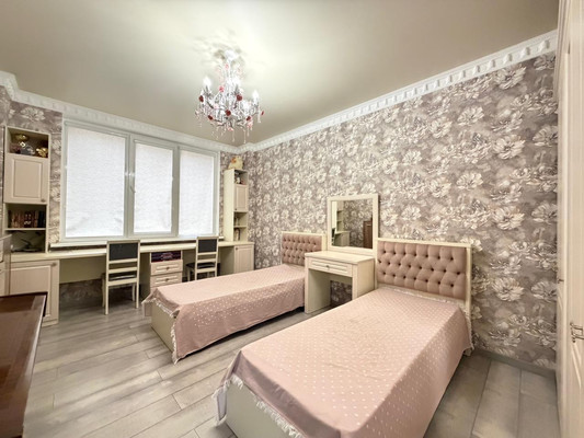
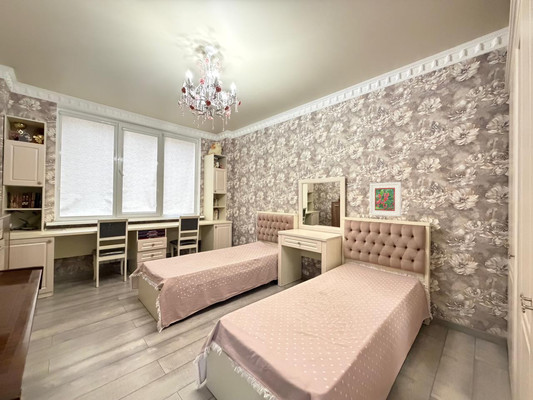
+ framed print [369,181,402,217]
